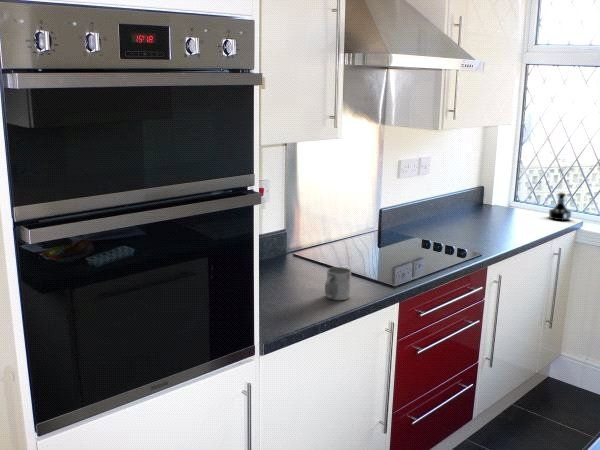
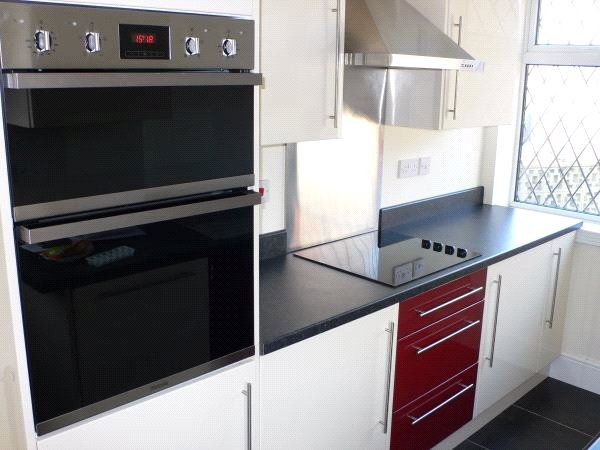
- mug [324,266,352,301]
- tequila bottle [548,192,572,221]
